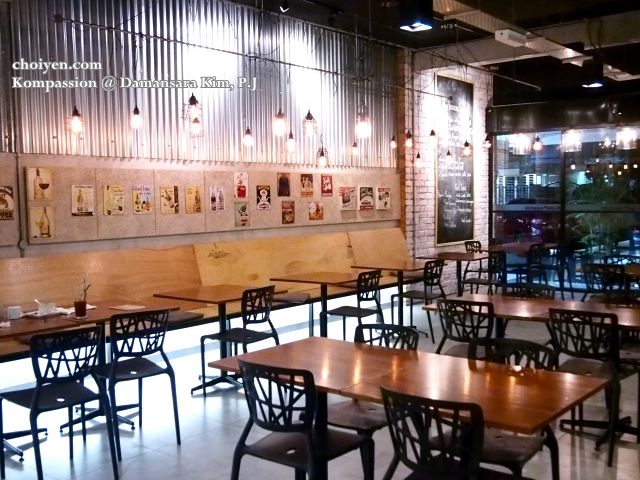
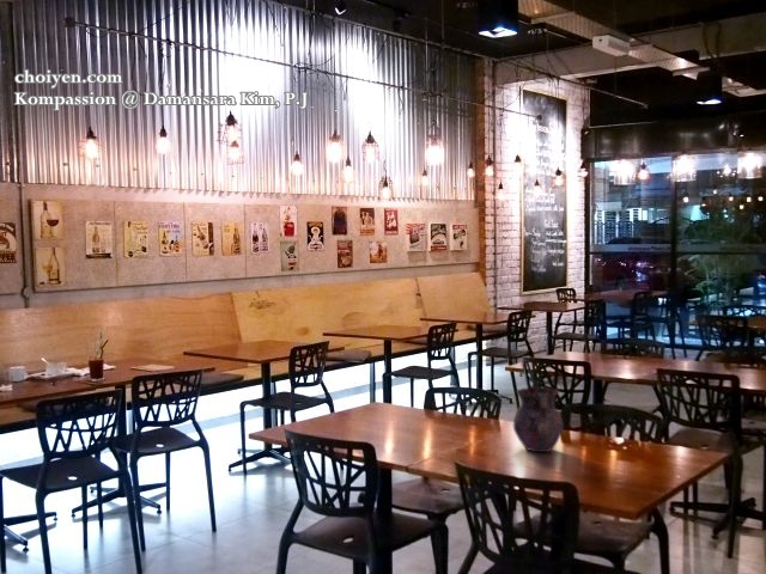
+ vase [512,385,565,453]
